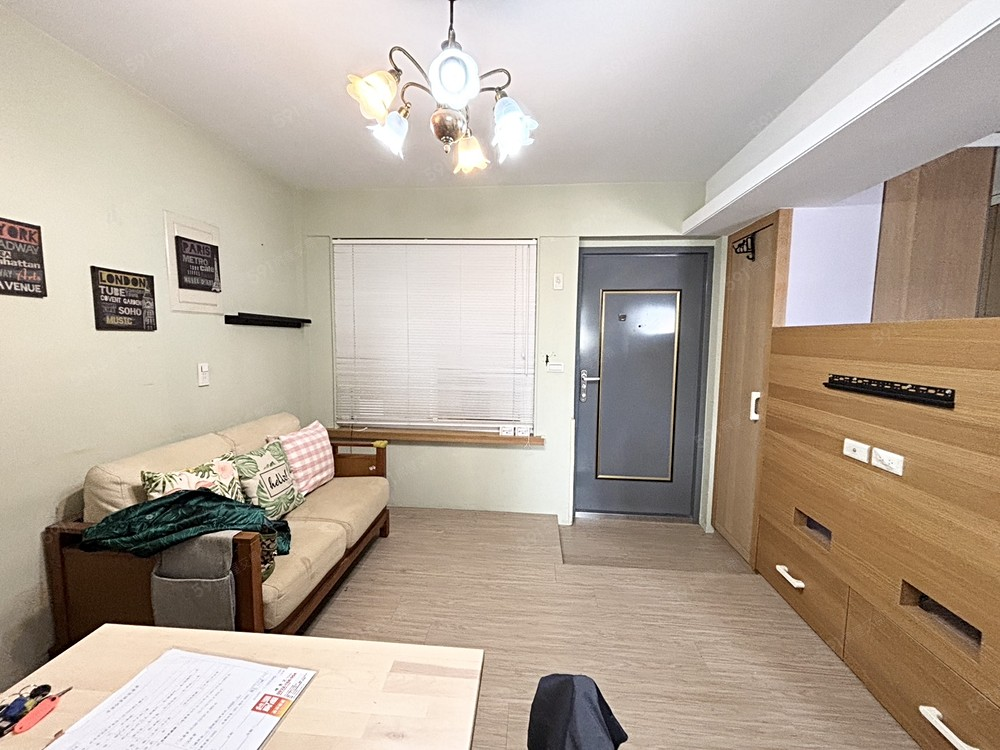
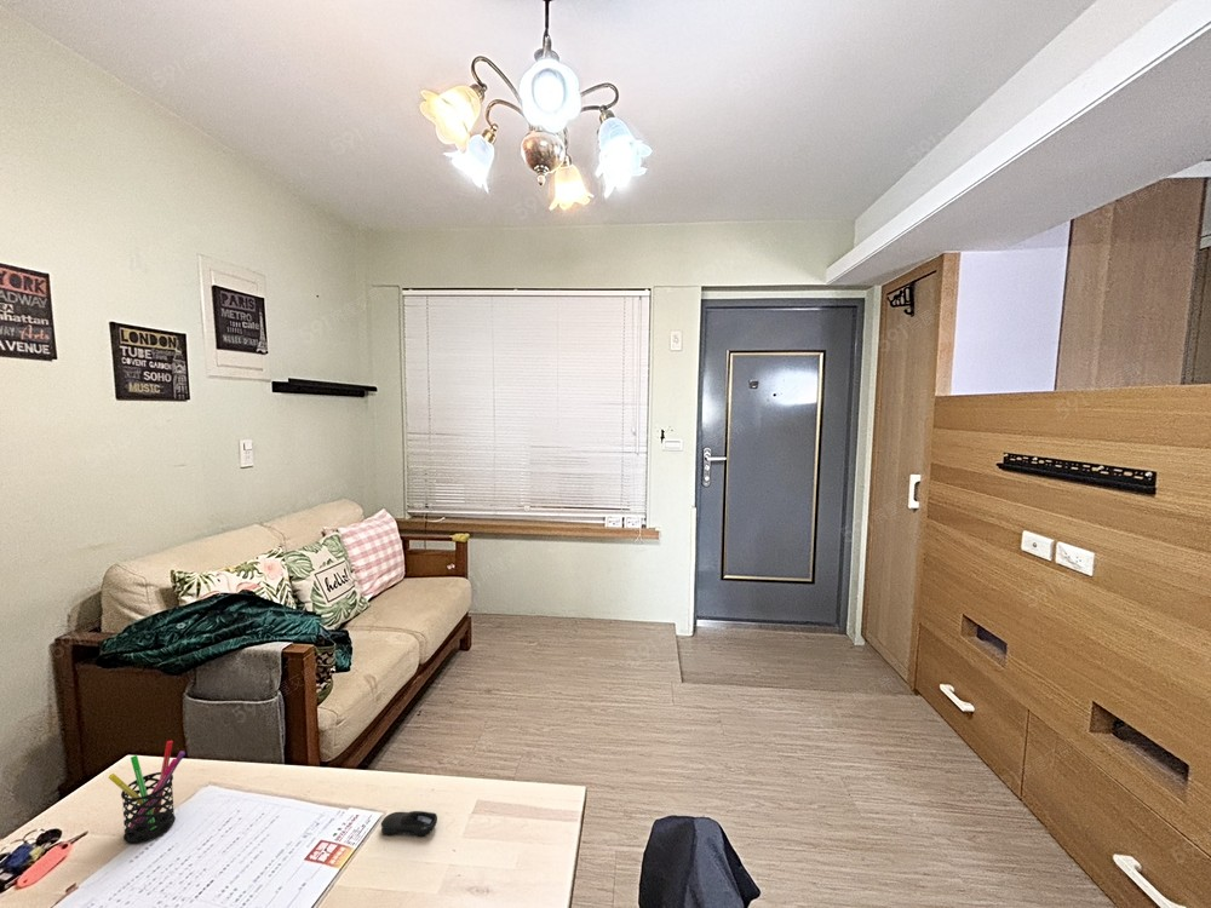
+ computer mouse [380,810,438,838]
+ pen holder [108,740,186,845]
